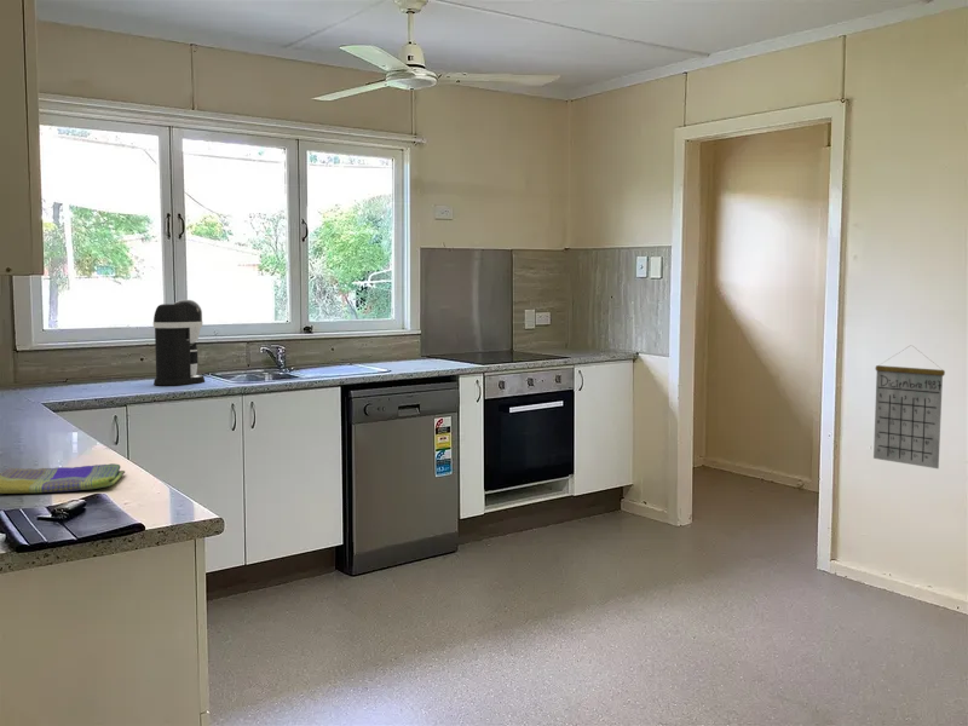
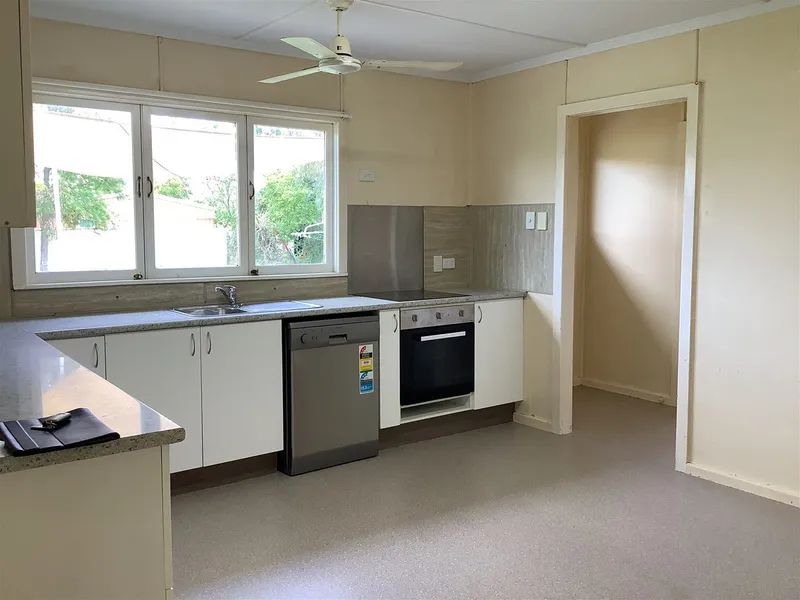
- calendar [872,344,946,469]
- coffee maker [152,299,206,387]
- dish towel [0,462,126,495]
